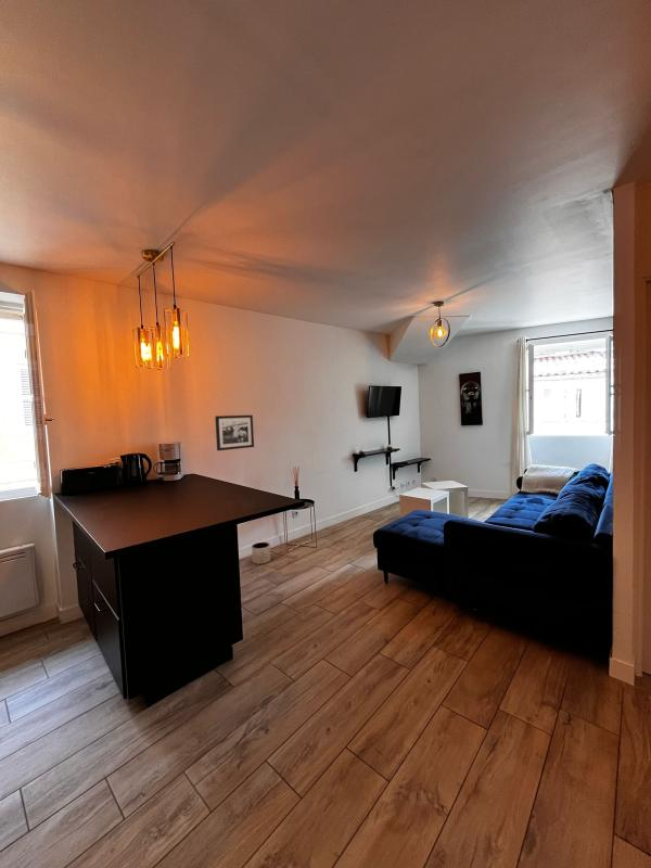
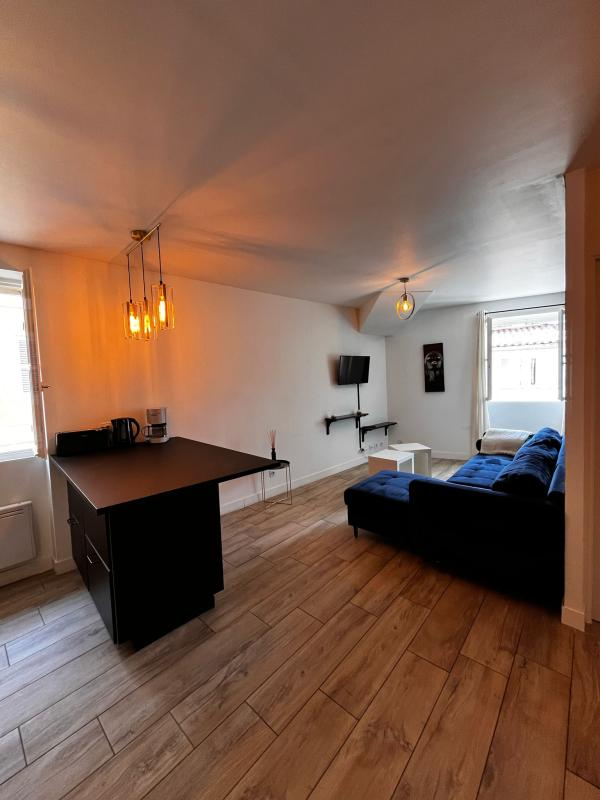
- planter [251,541,271,565]
- picture frame [214,414,255,451]
